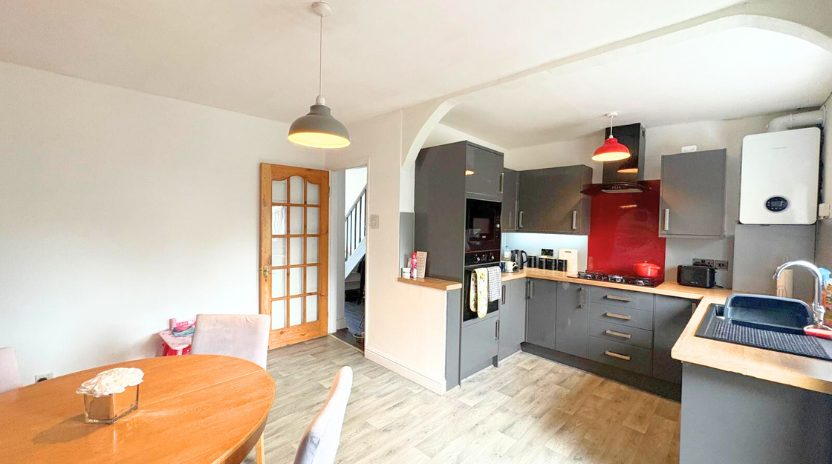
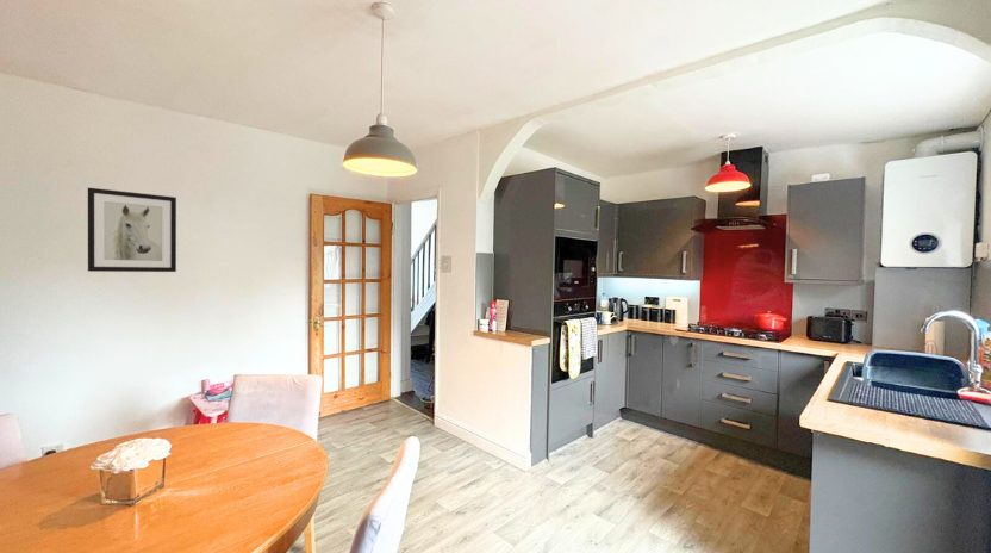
+ wall art [87,187,177,273]
